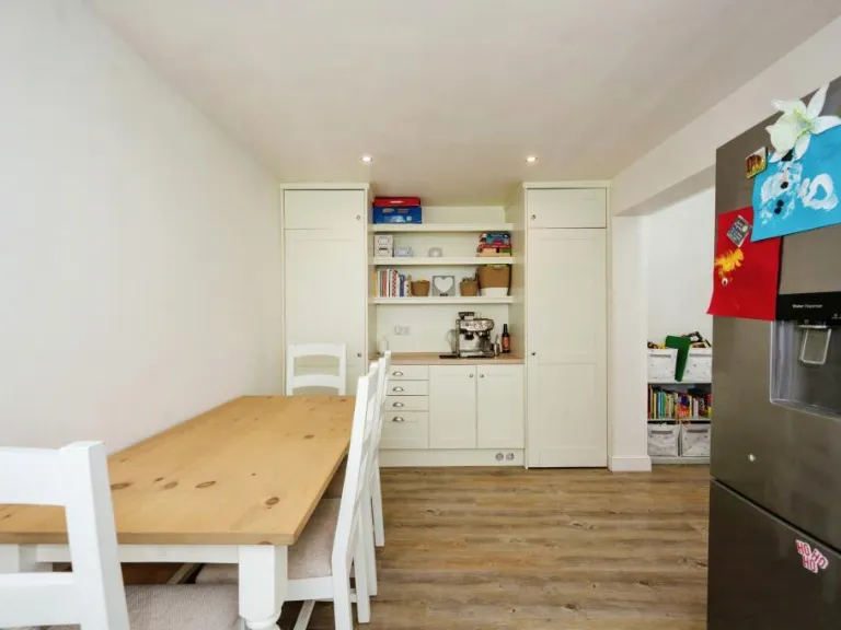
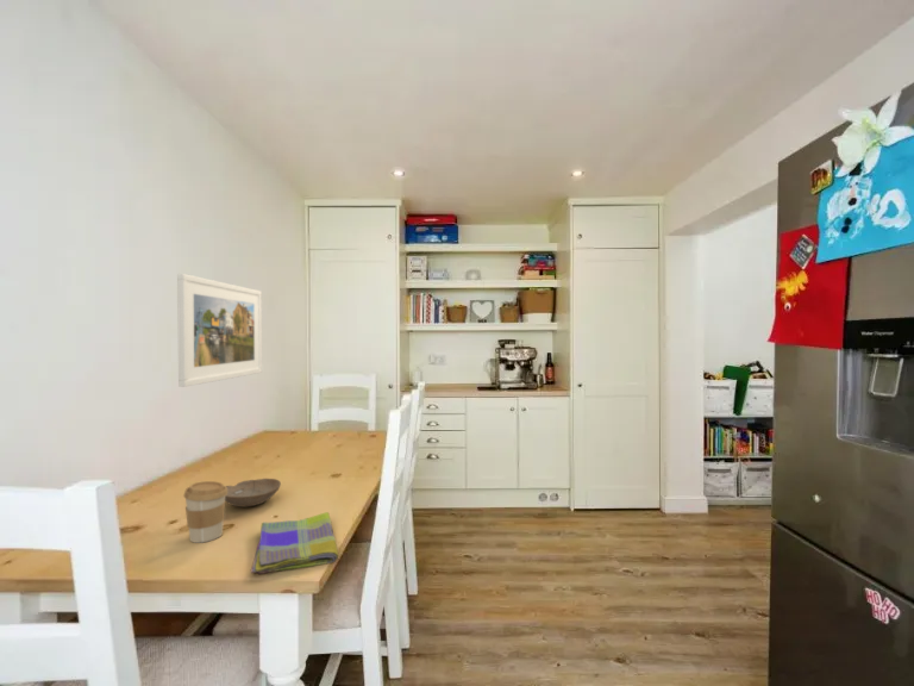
+ bowl [225,478,282,509]
+ coffee cup [182,480,227,544]
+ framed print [176,273,263,388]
+ dish towel [250,511,339,575]
